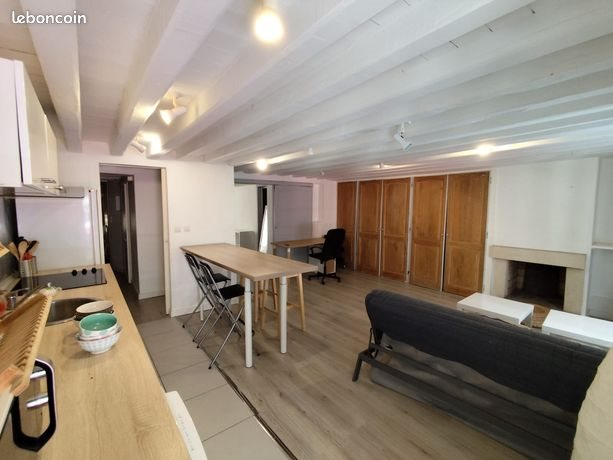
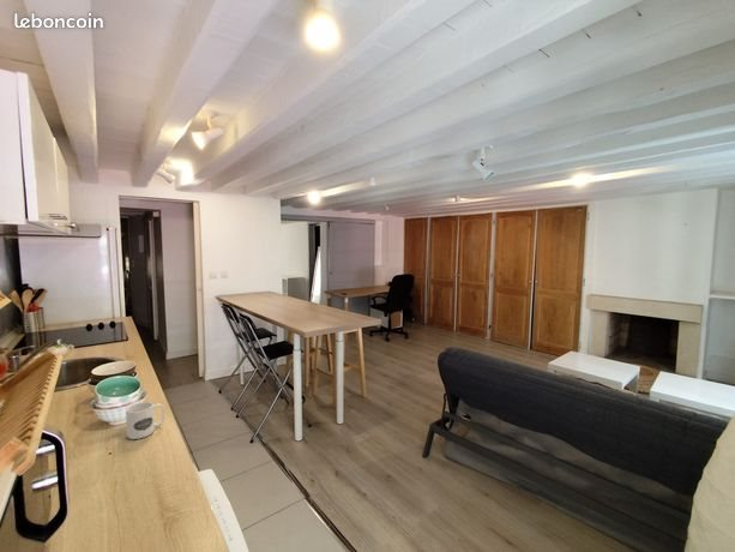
+ mug [125,401,165,440]
